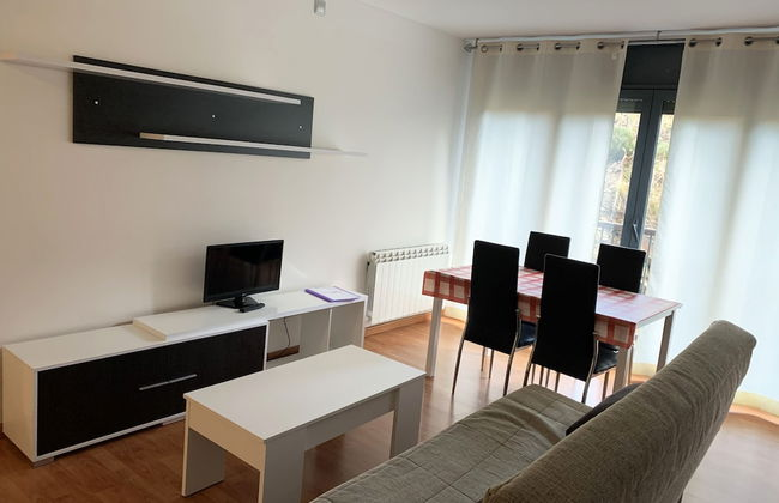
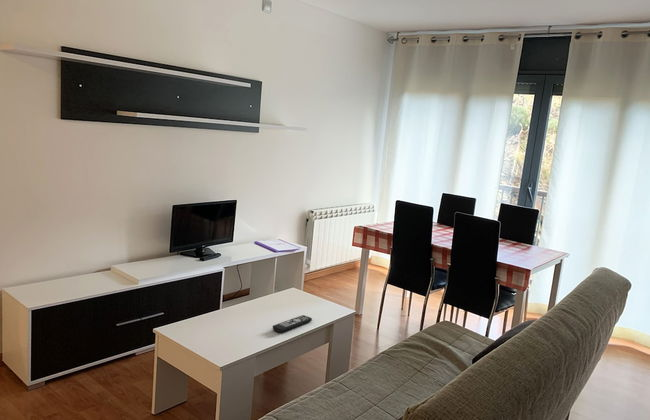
+ remote control [272,314,313,333]
